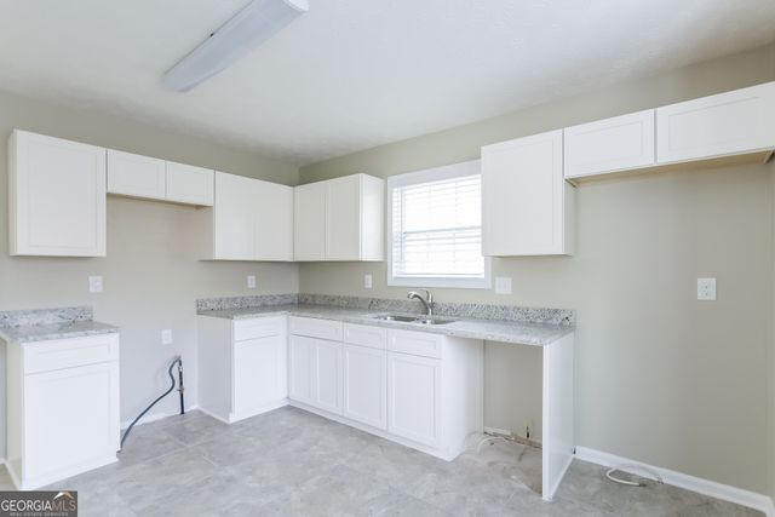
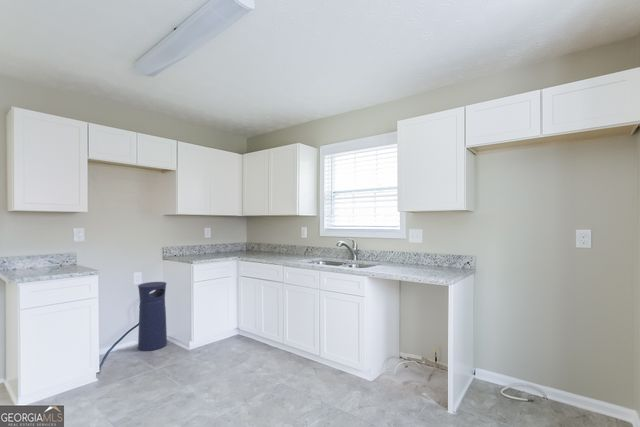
+ trash can [137,281,168,352]
